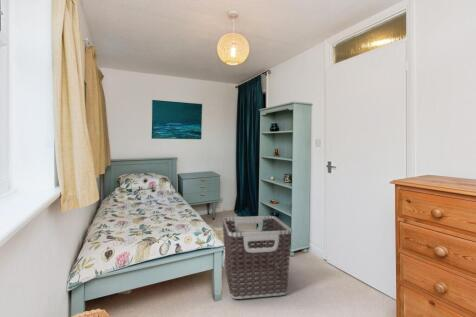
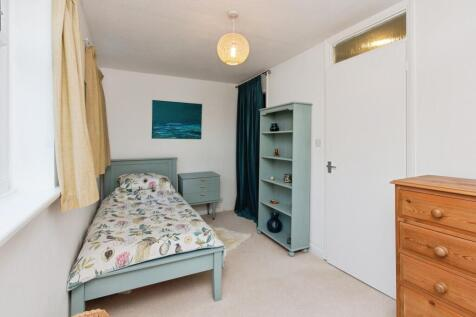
- clothes hamper [222,215,293,300]
